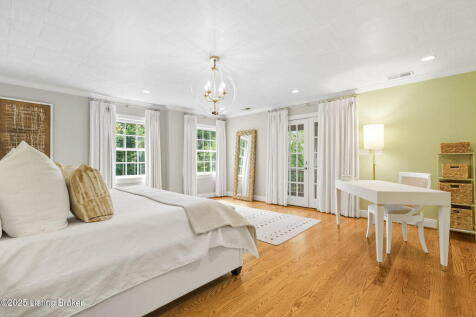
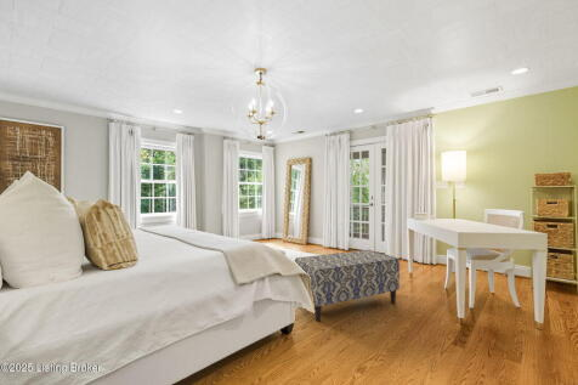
+ bench [294,249,401,323]
